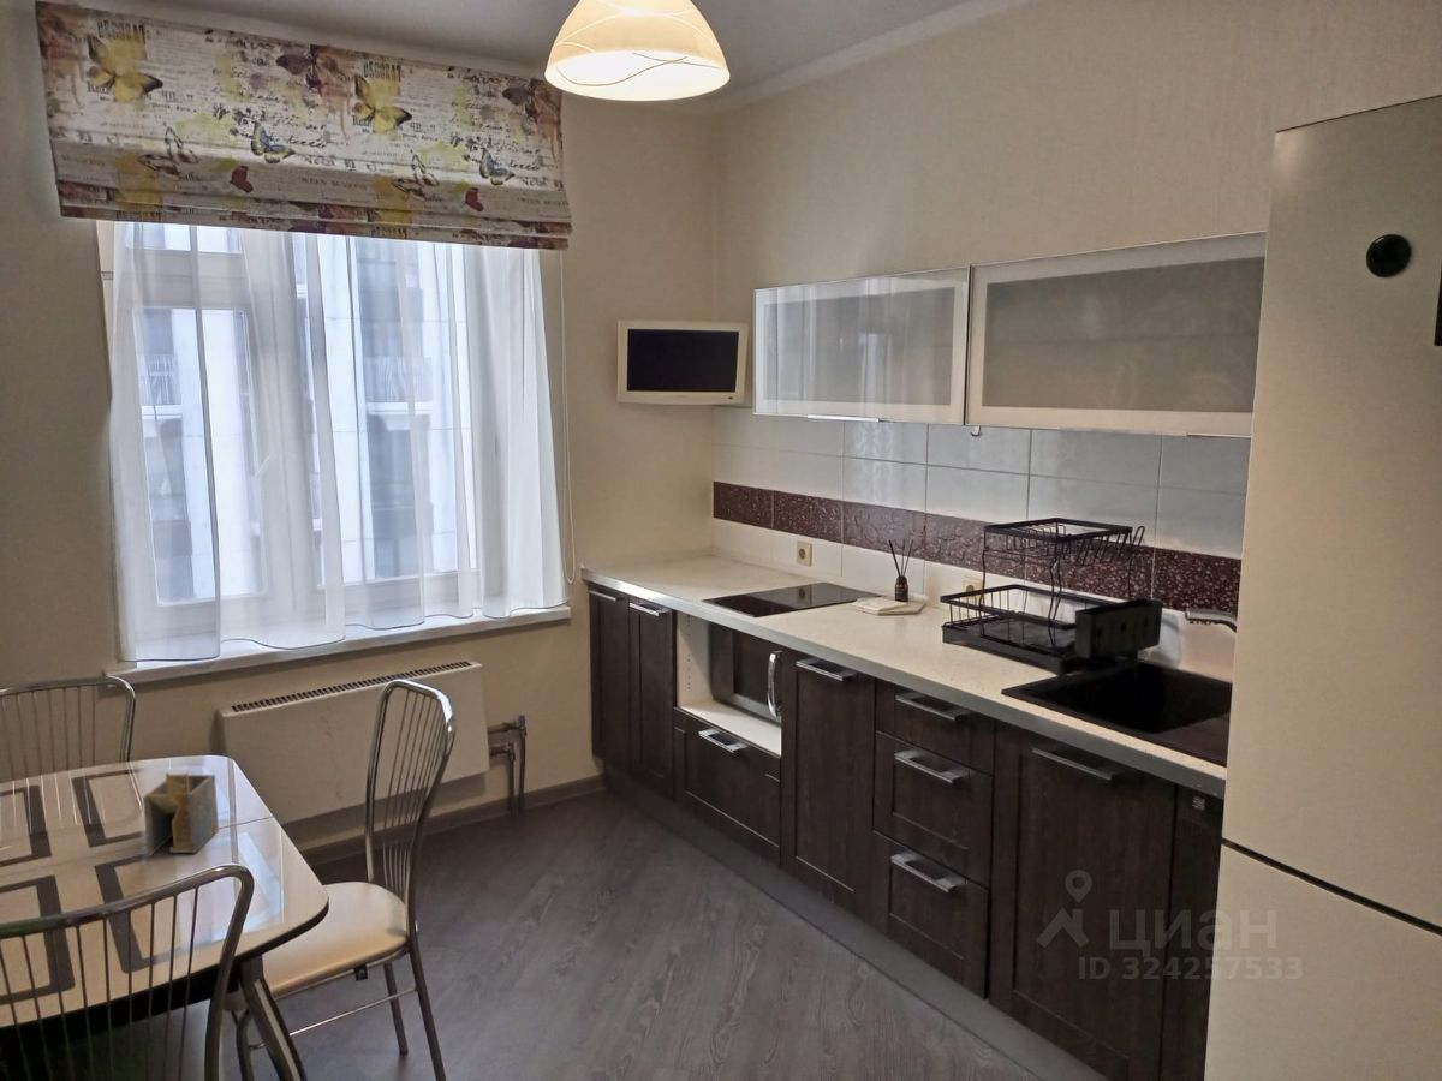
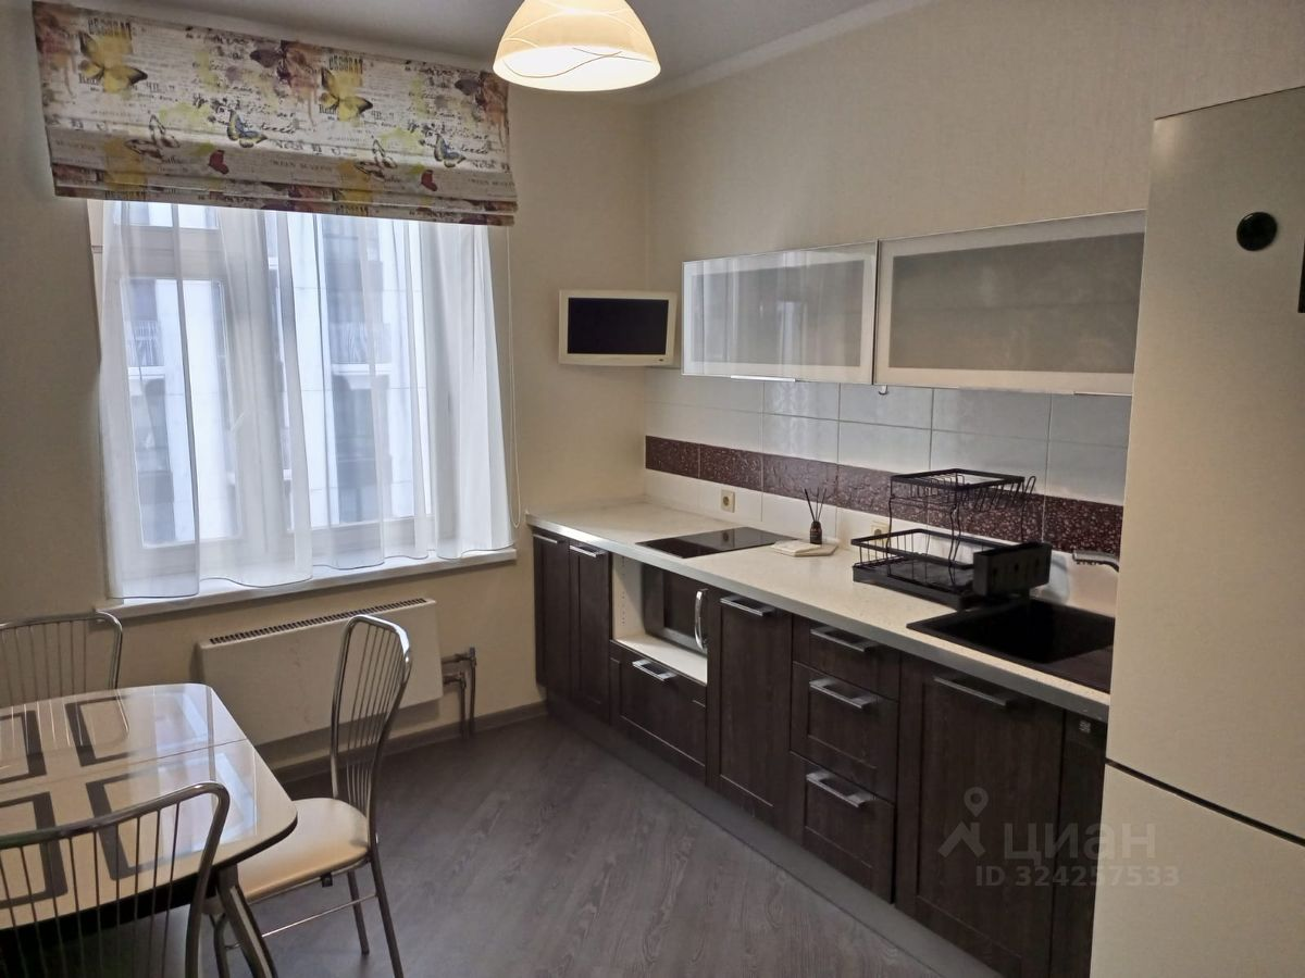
- napkin holder [142,771,220,858]
